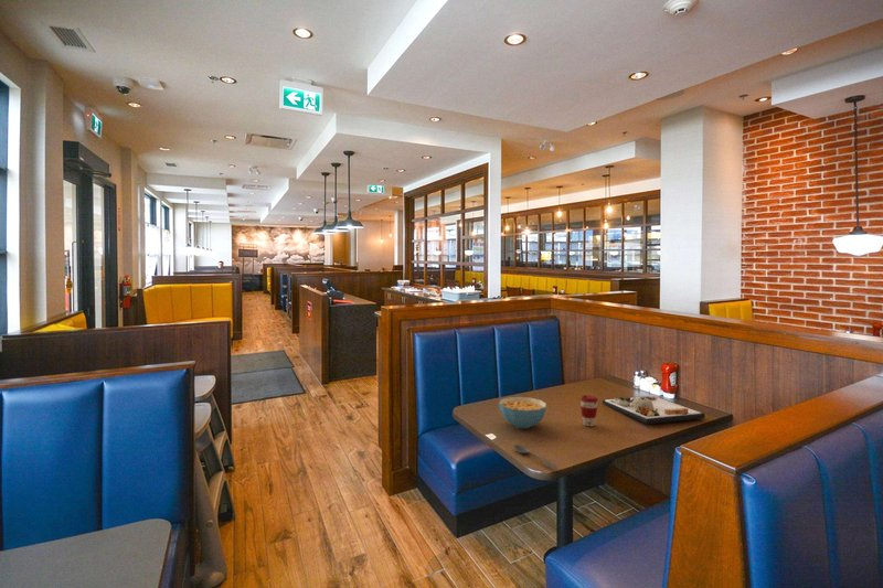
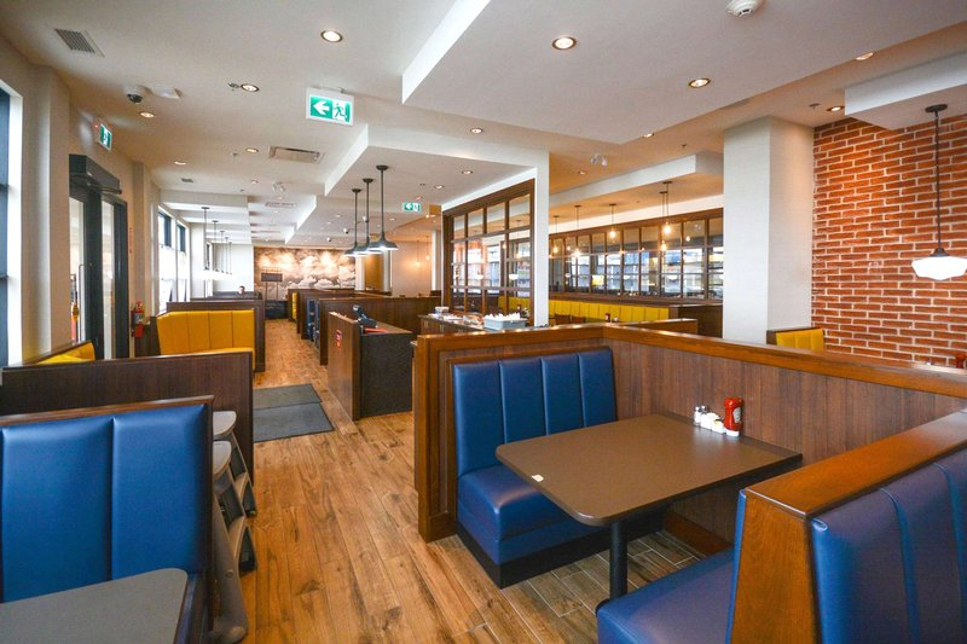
- soupspoon [513,443,558,471]
- coffee cup [578,394,599,427]
- dinner plate [602,395,706,425]
- cereal bowl [498,396,547,430]
